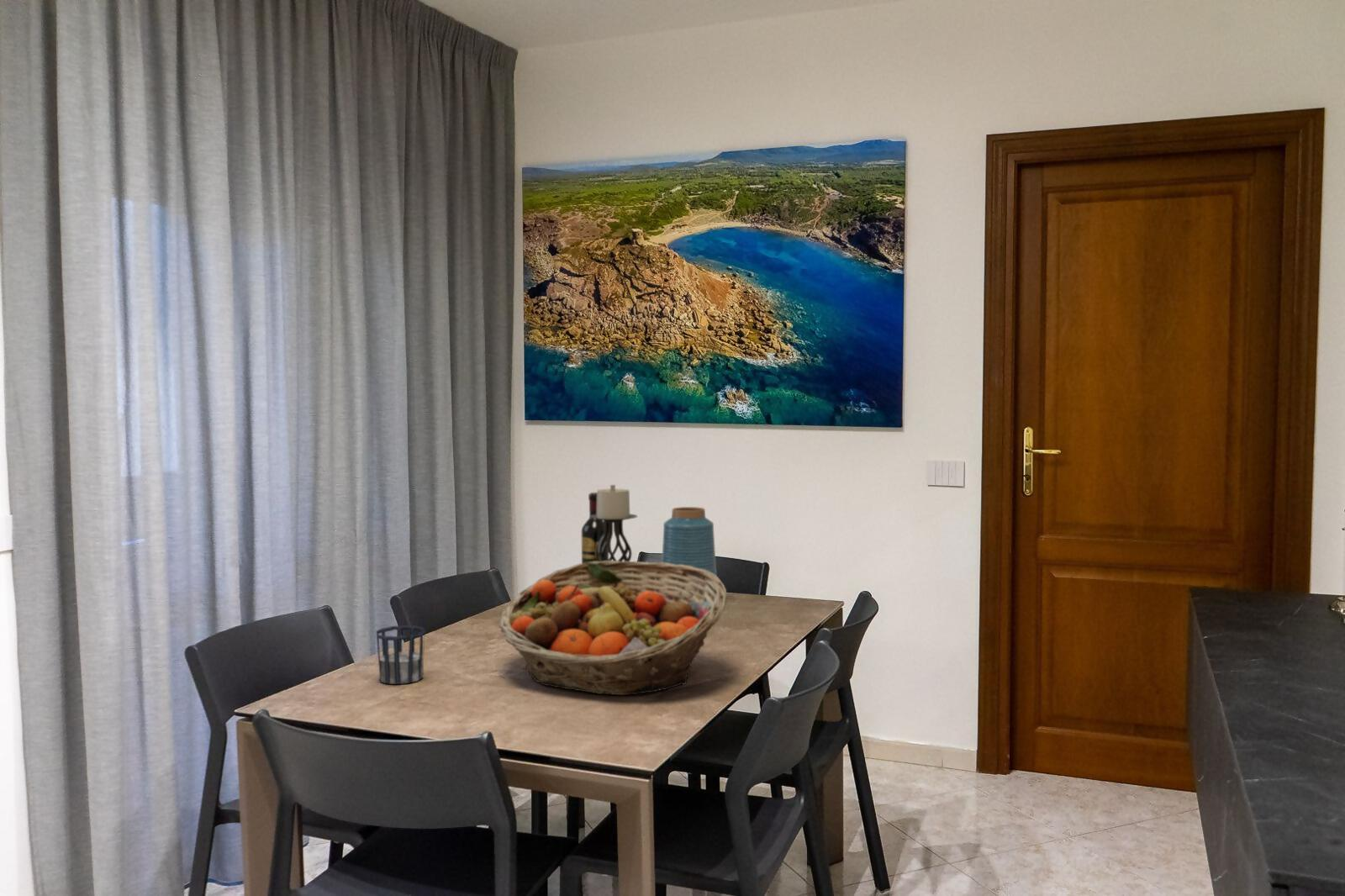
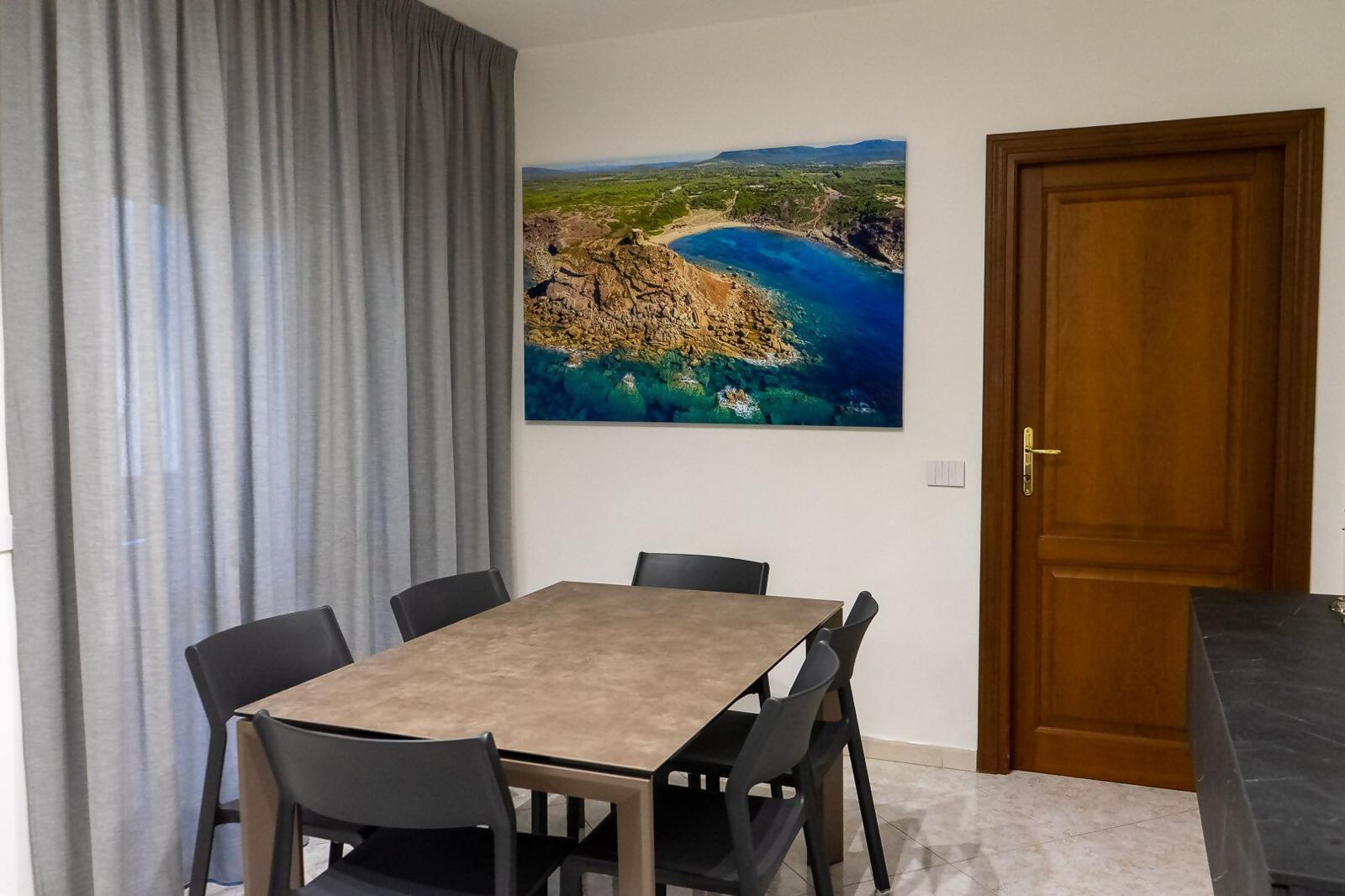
- cup [375,625,425,685]
- fruit basket [498,560,728,696]
- candle holder [588,484,638,561]
- vase [661,506,718,594]
- wine bottle [581,492,609,564]
